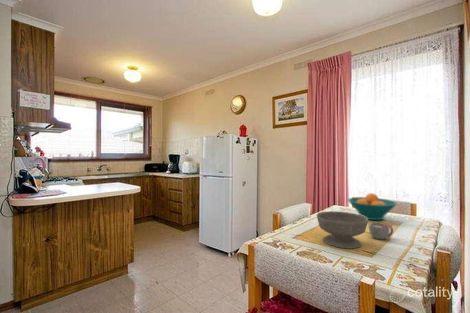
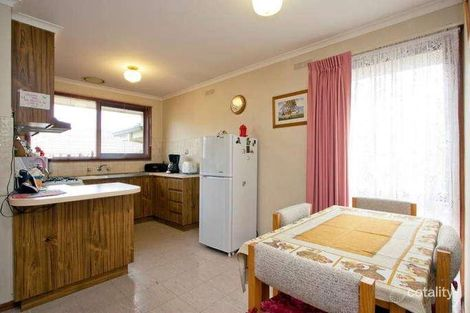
- fruit bowl [347,192,398,221]
- bowl [316,210,369,249]
- mug [368,221,394,240]
